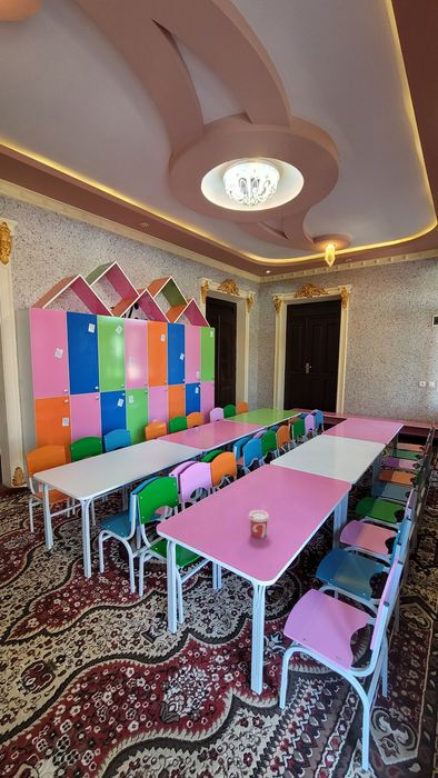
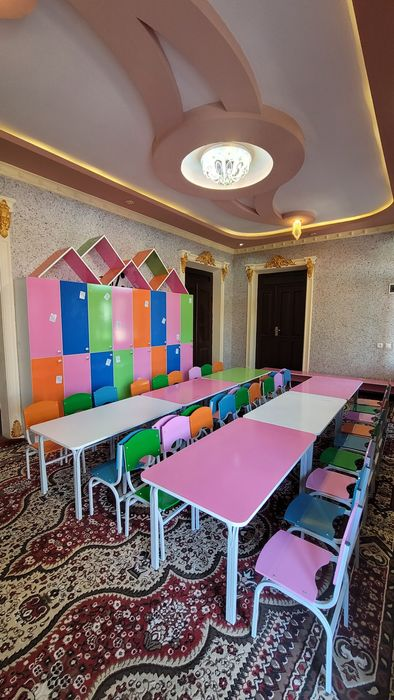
- cup [247,509,270,539]
